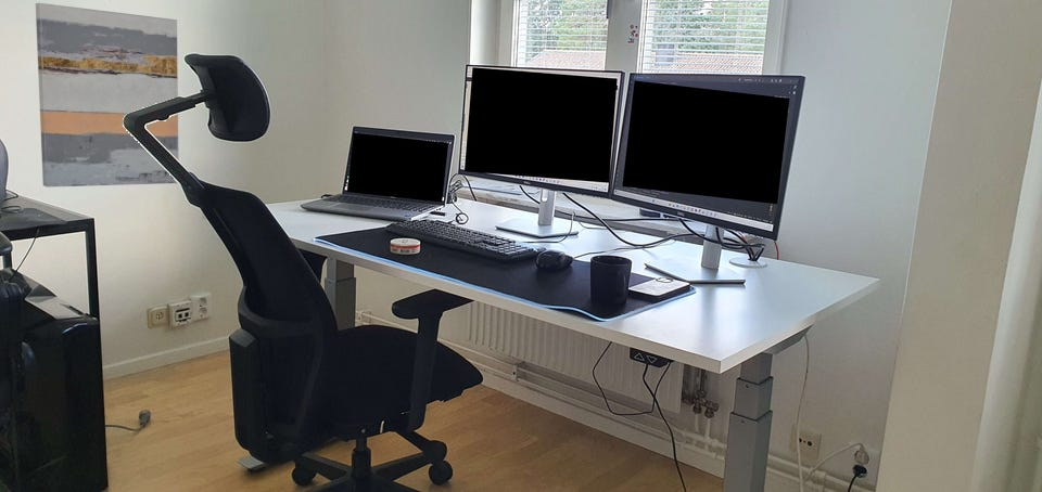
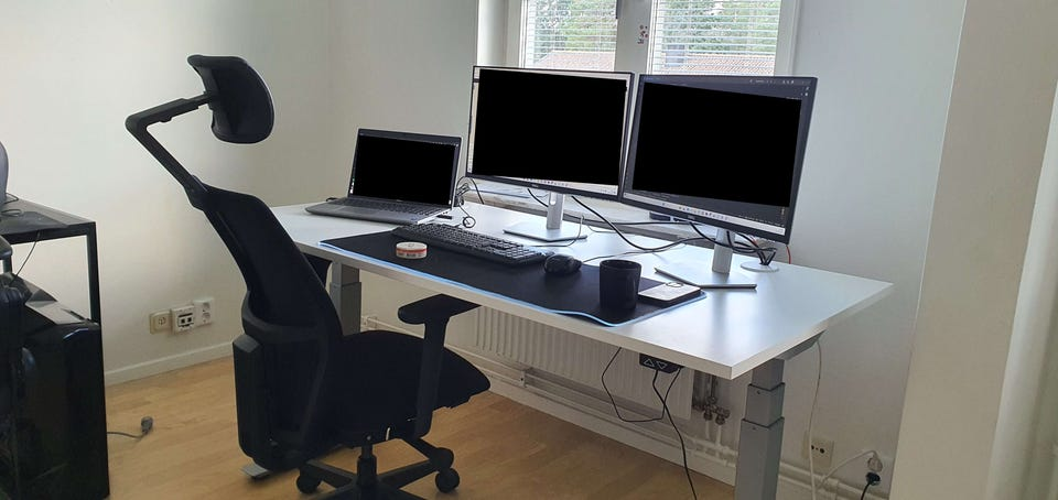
- wall art [35,2,179,189]
